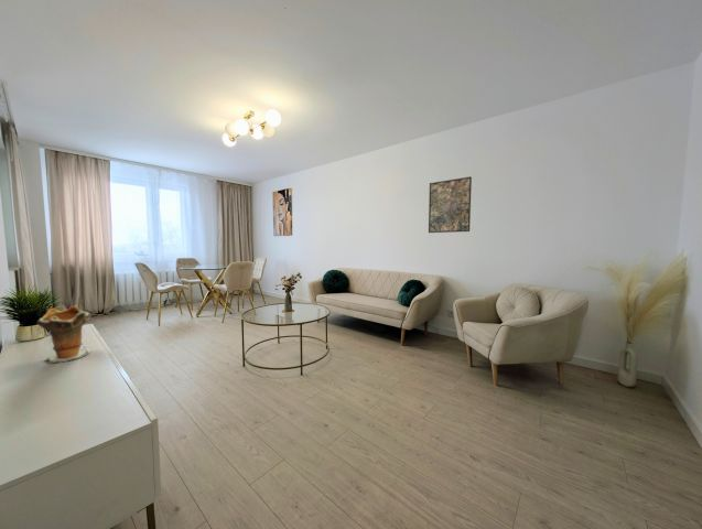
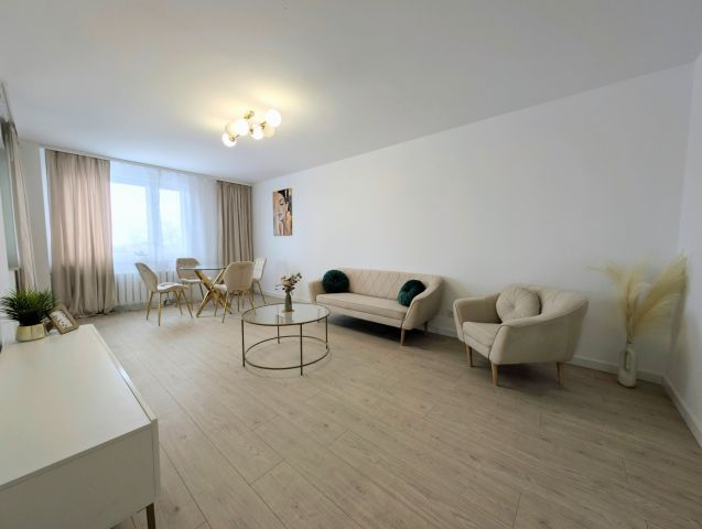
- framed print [428,175,473,234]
- decorative vase [36,304,93,364]
